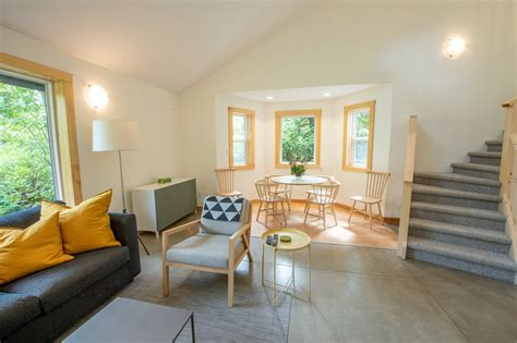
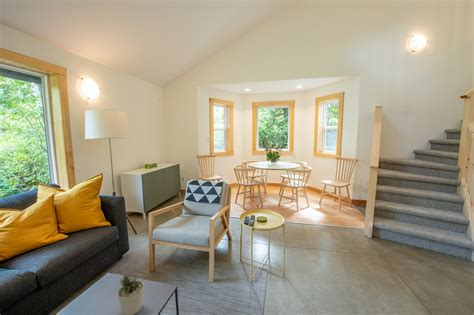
+ potted plant [116,272,145,315]
